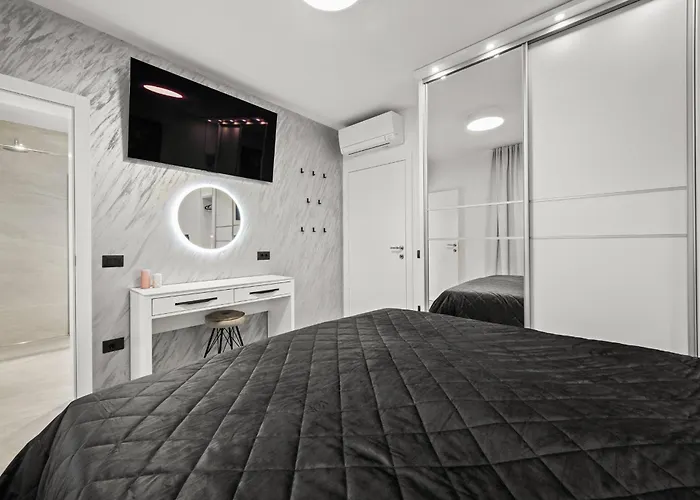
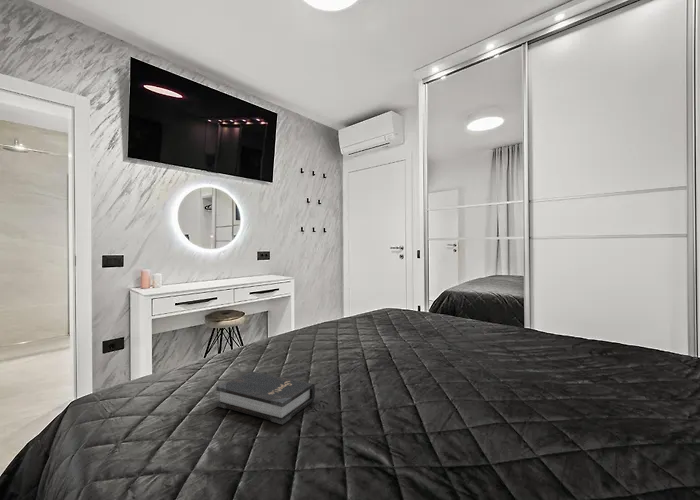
+ hardback book [215,370,316,426]
